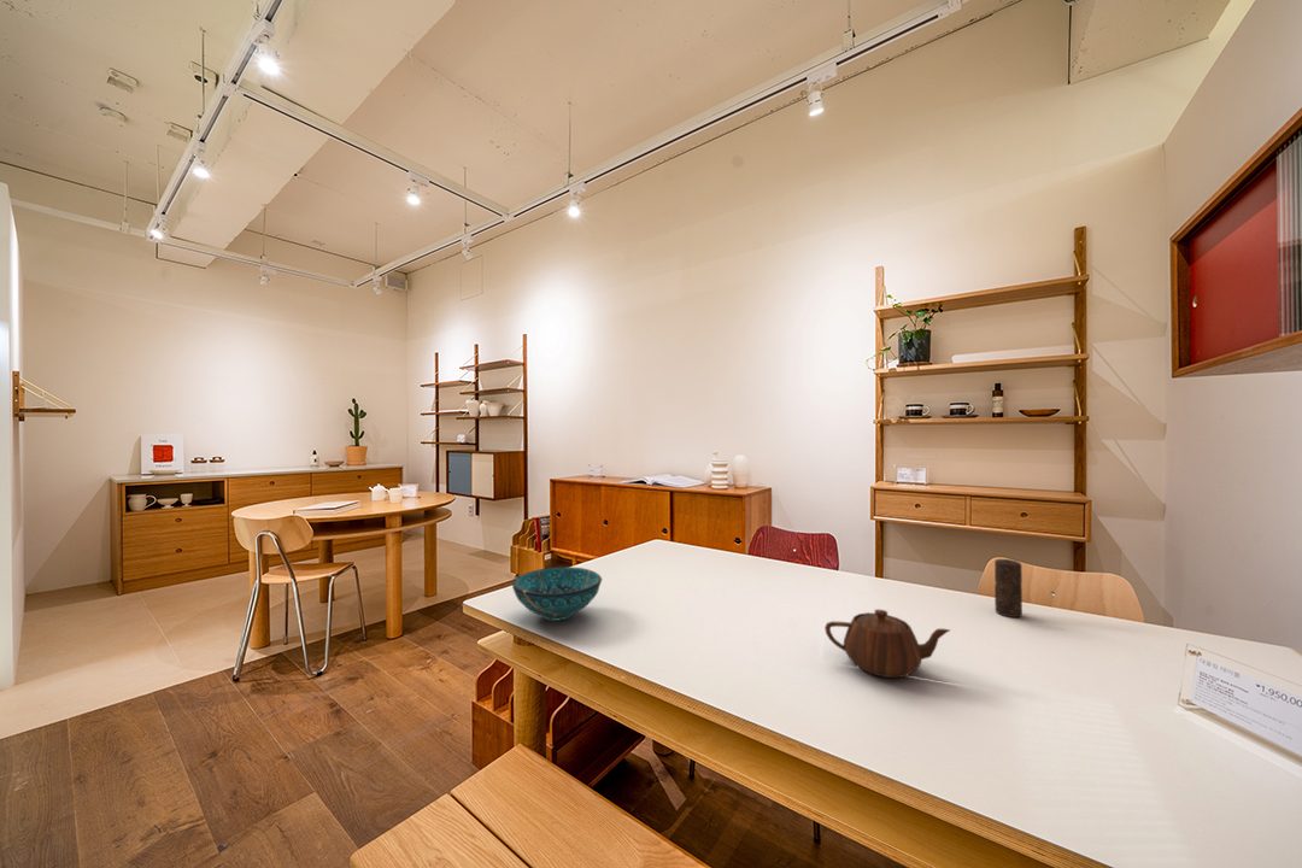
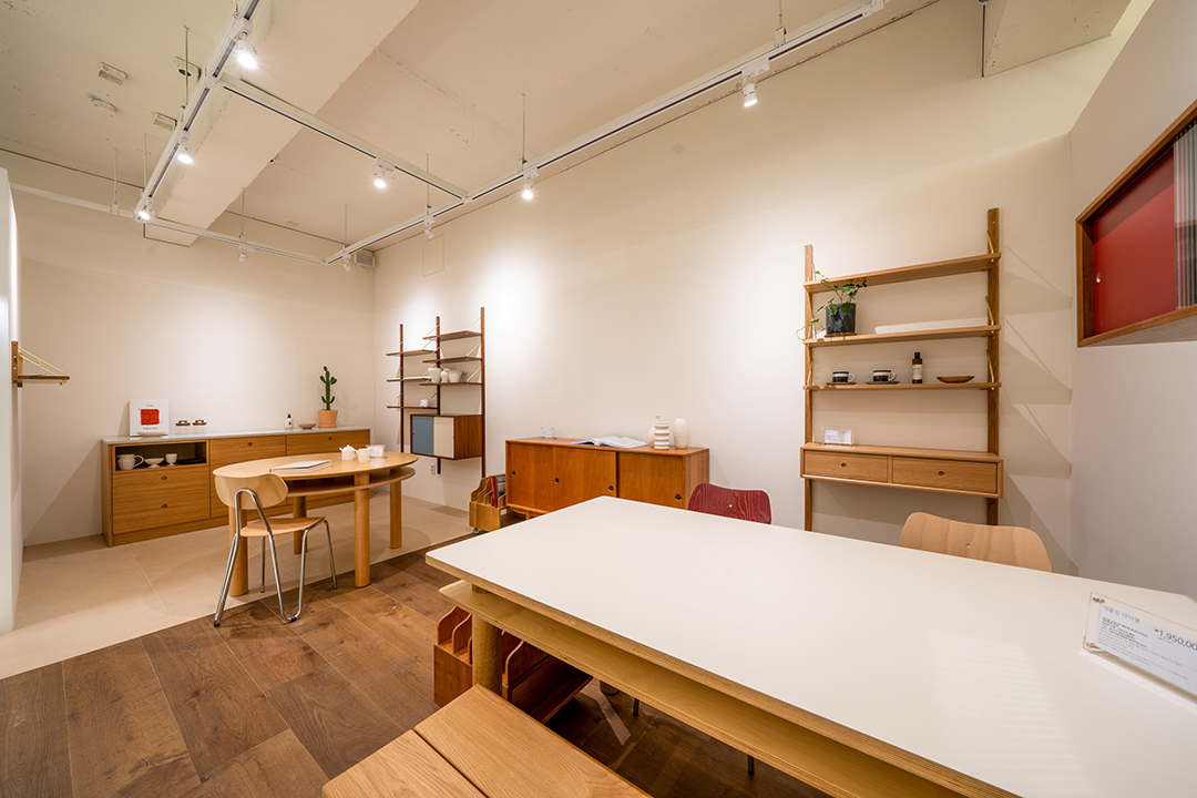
- decorative bowl [511,565,603,622]
- teapot [823,608,951,679]
- candle [993,558,1024,618]
